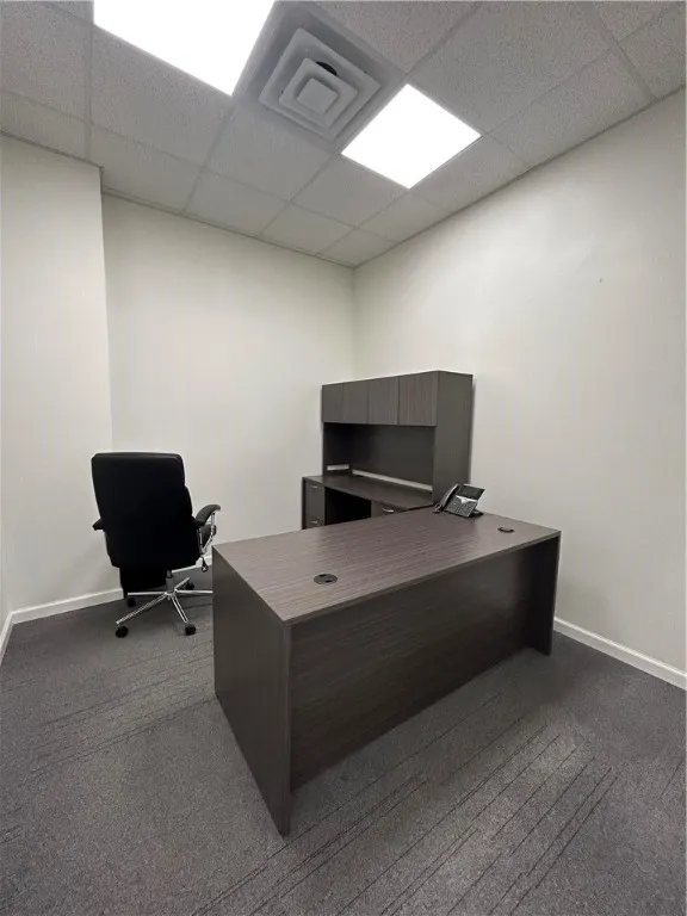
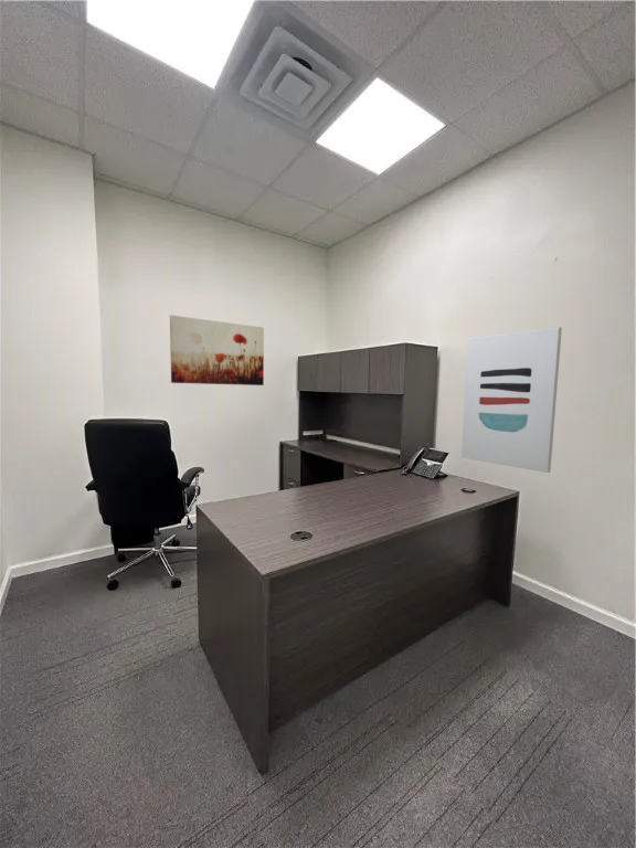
+ wall art [169,314,265,386]
+ wall art [460,326,563,474]
